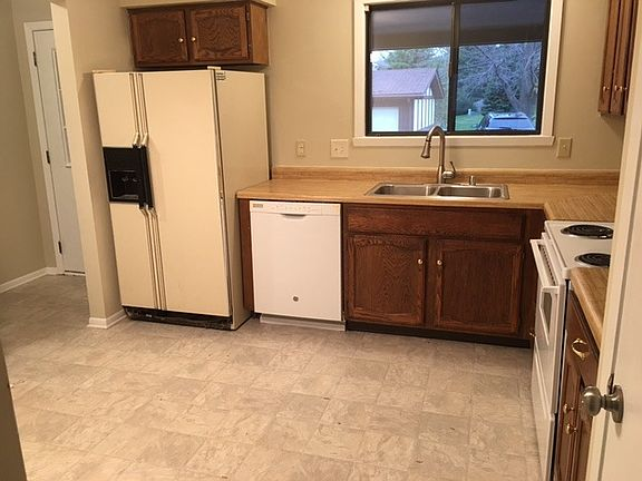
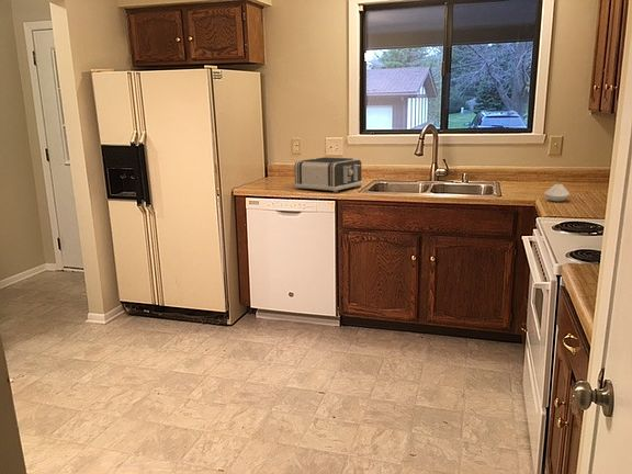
+ spoon rest [543,183,571,203]
+ toaster [293,156,363,193]
